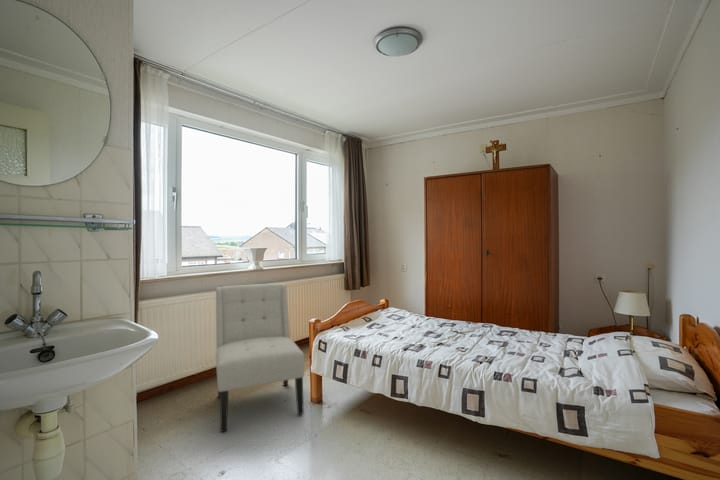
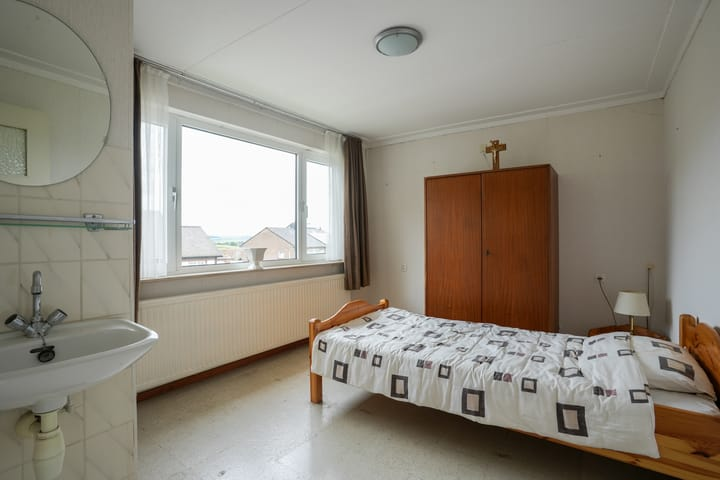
- chair [215,282,305,433]
